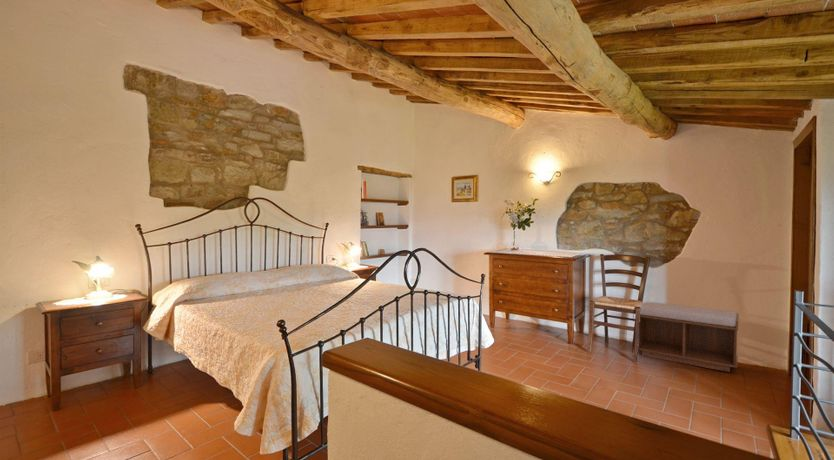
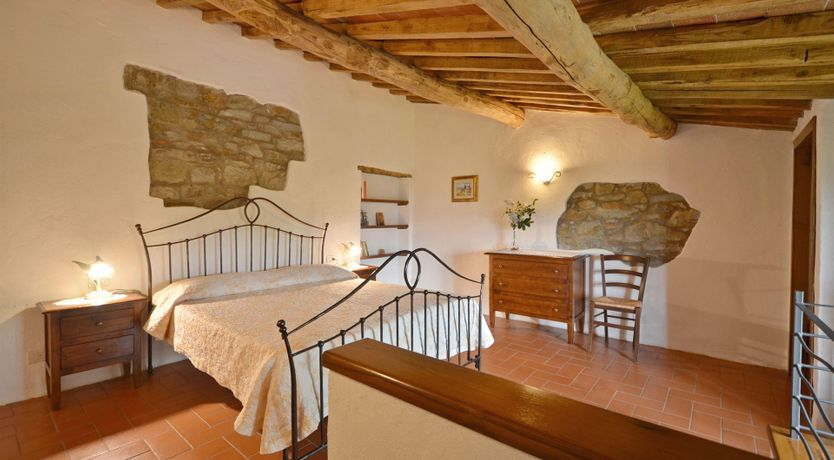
- bench [637,301,740,373]
